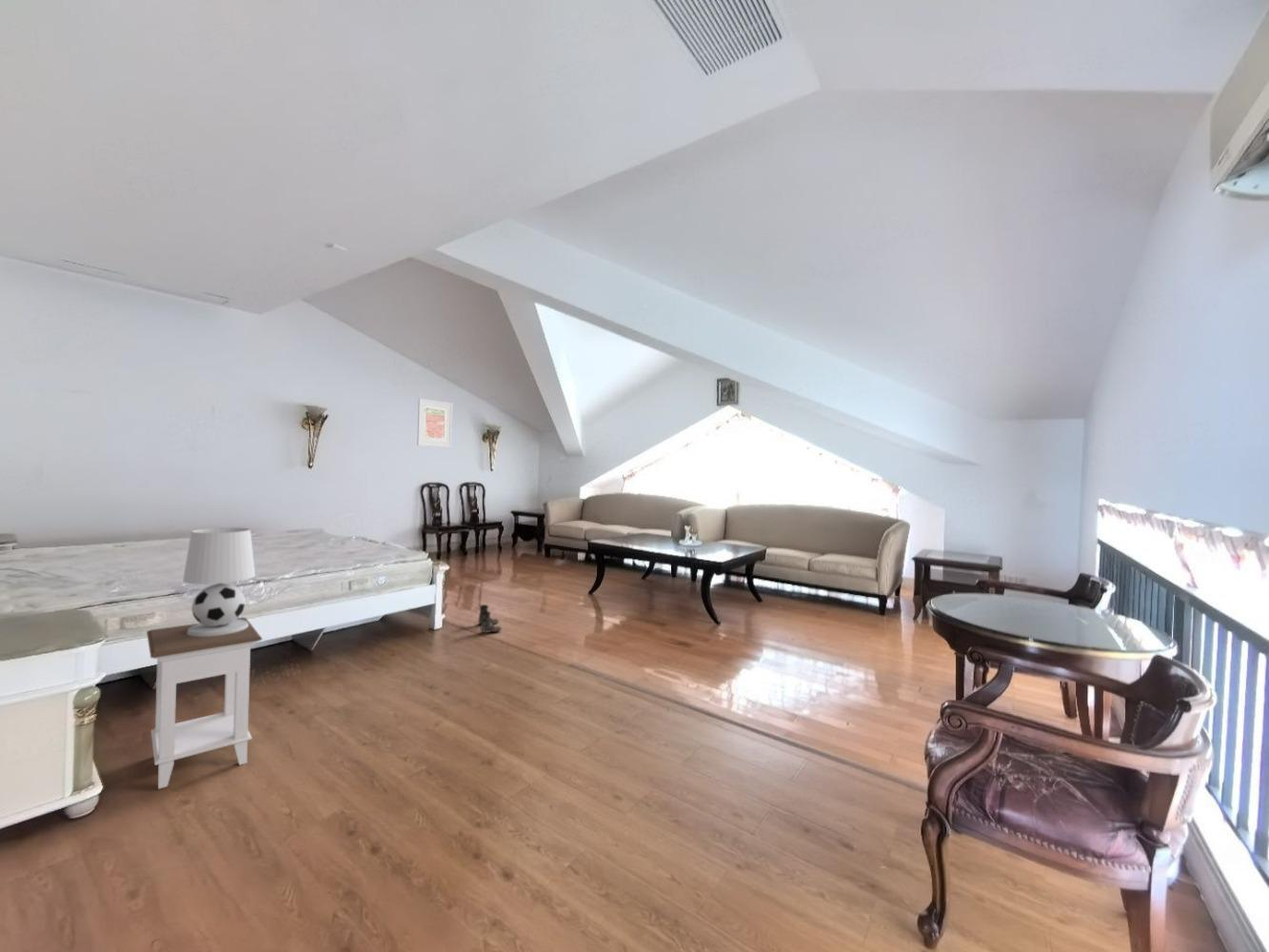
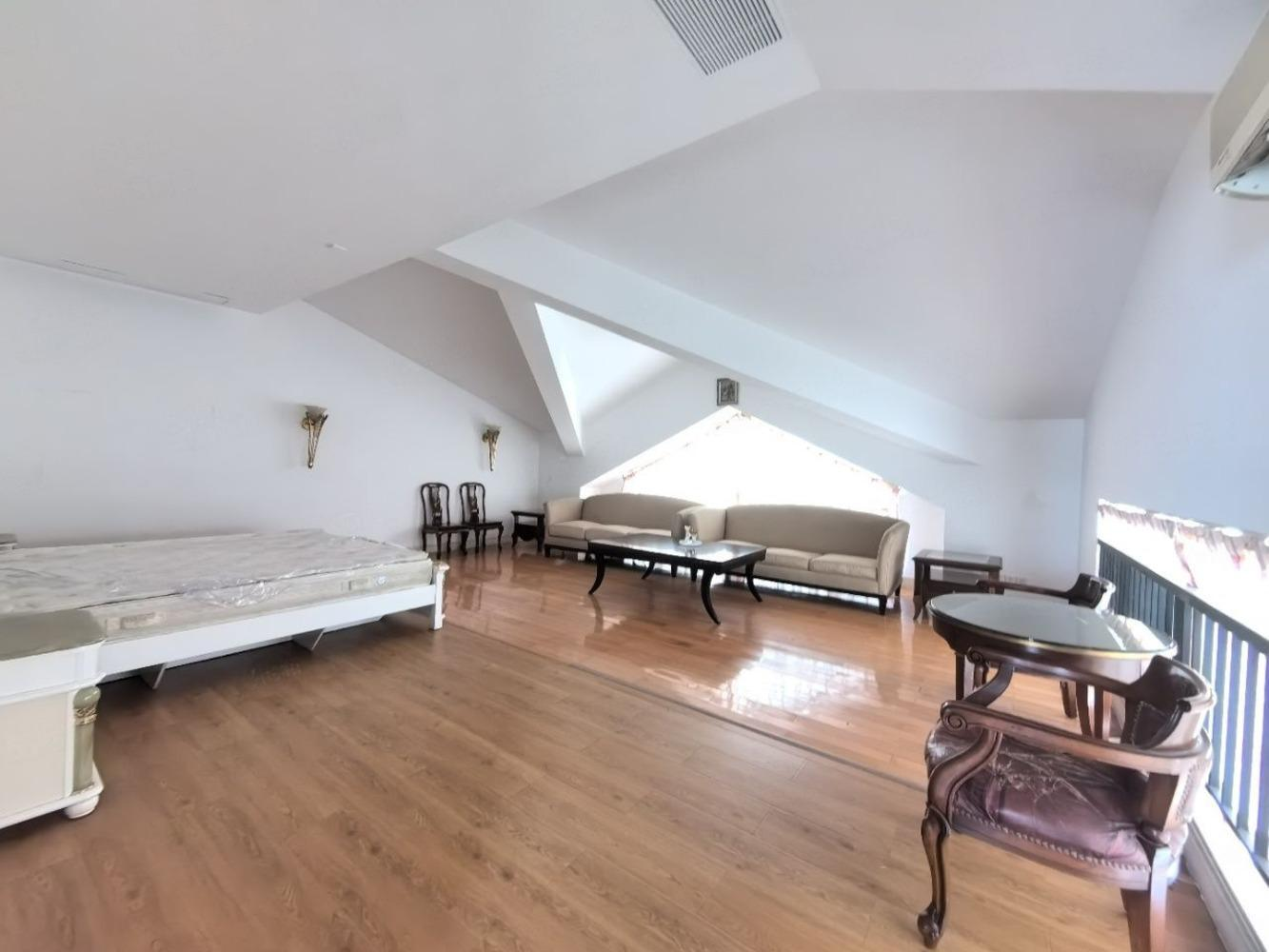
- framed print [416,398,453,448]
- boots [478,604,503,633]
- nightstand [146,616,263,790]
- table lamp [182,526,256,637]
